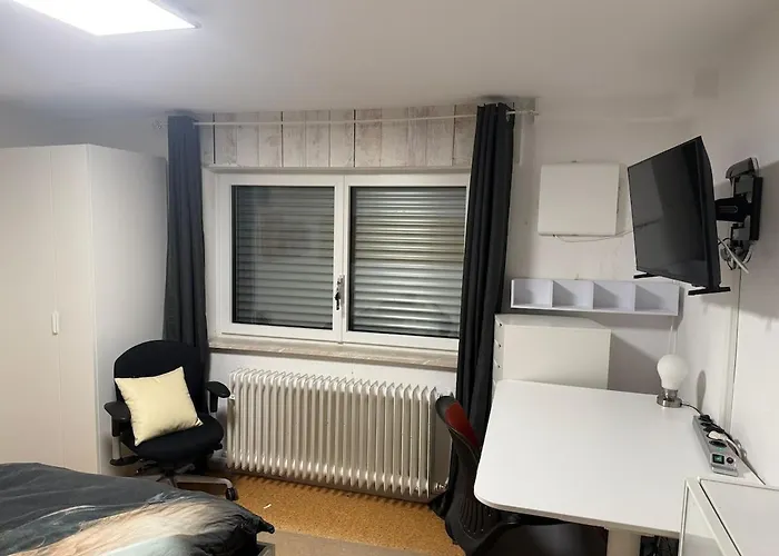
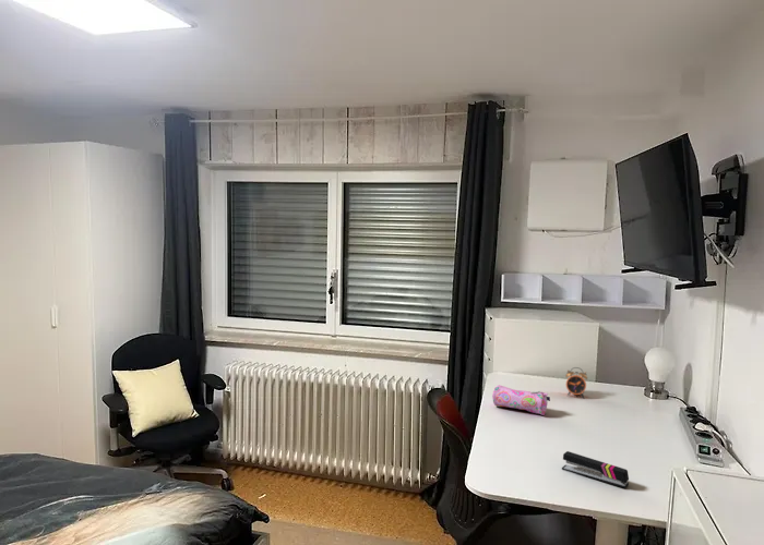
+ alarm clock [564,366,588,399]
+ stapler [561,450,630,489]
+ pencil case [491,384,551,416]
